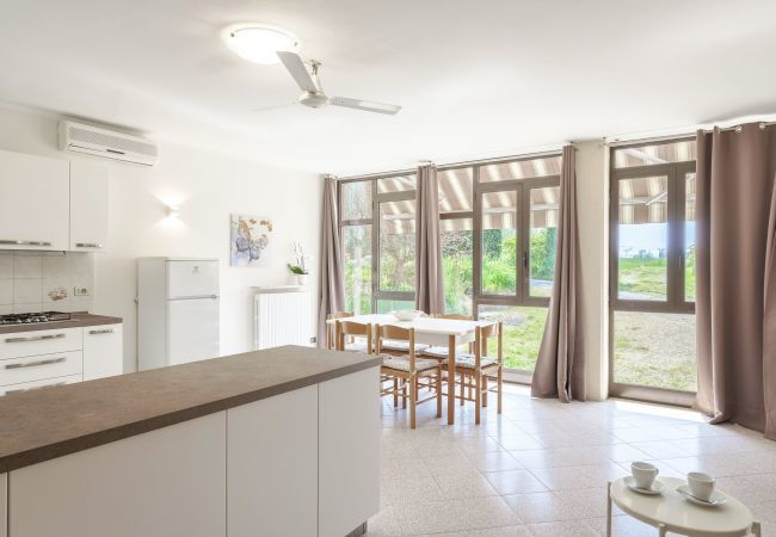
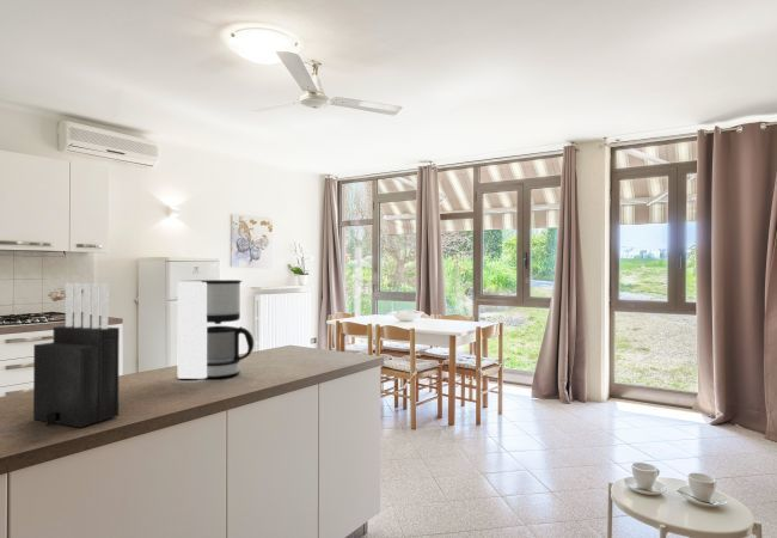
+ knife block [32,282,121,429]
+ coffee maker [176,279,255,380]
